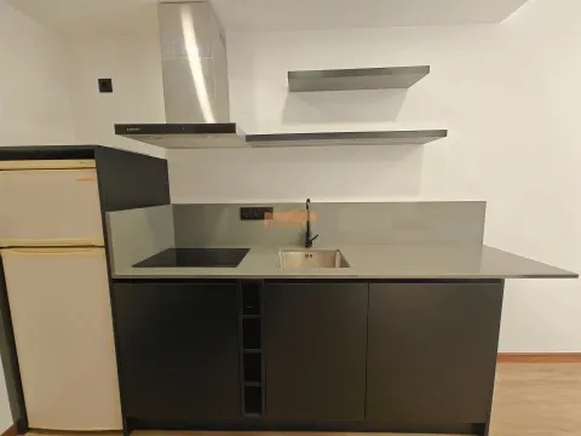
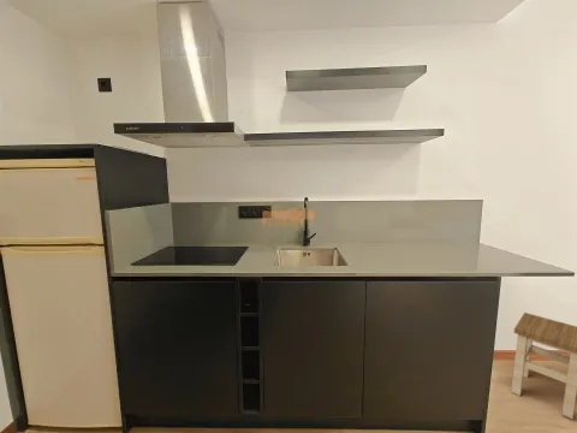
+ stool [510,312,577,420]
